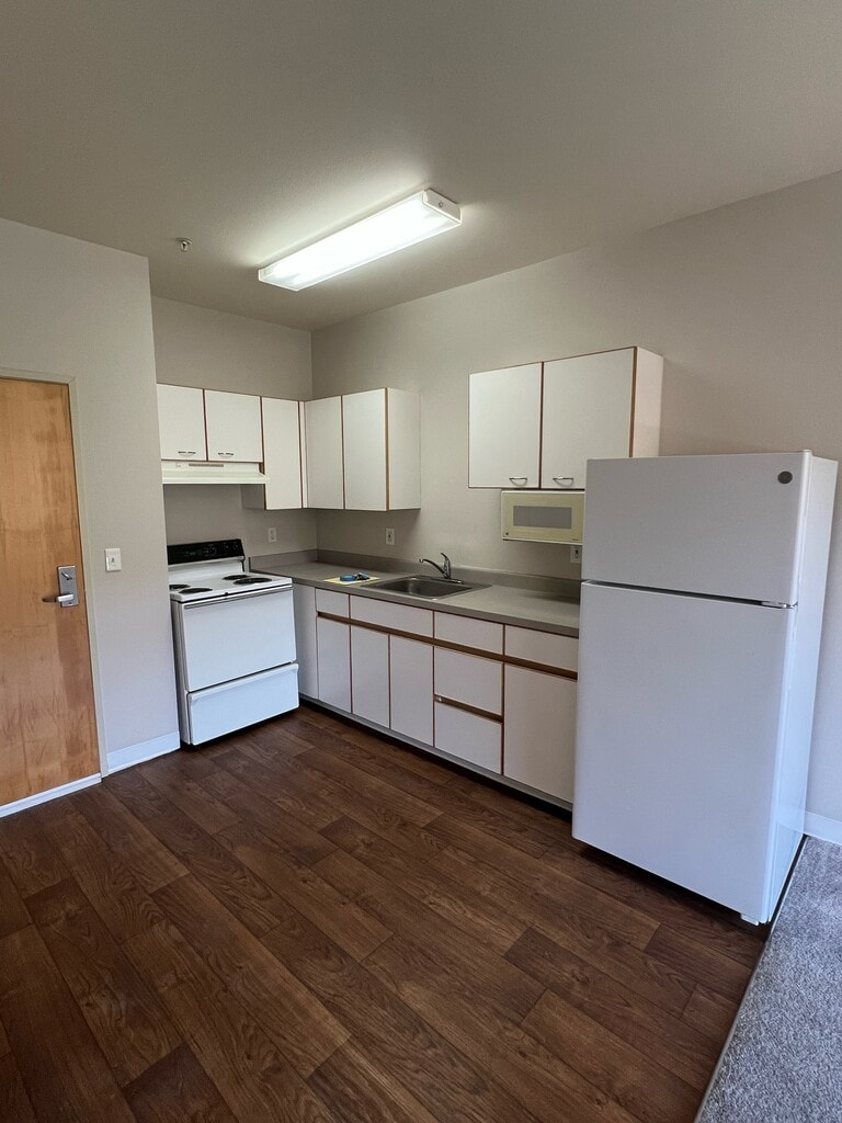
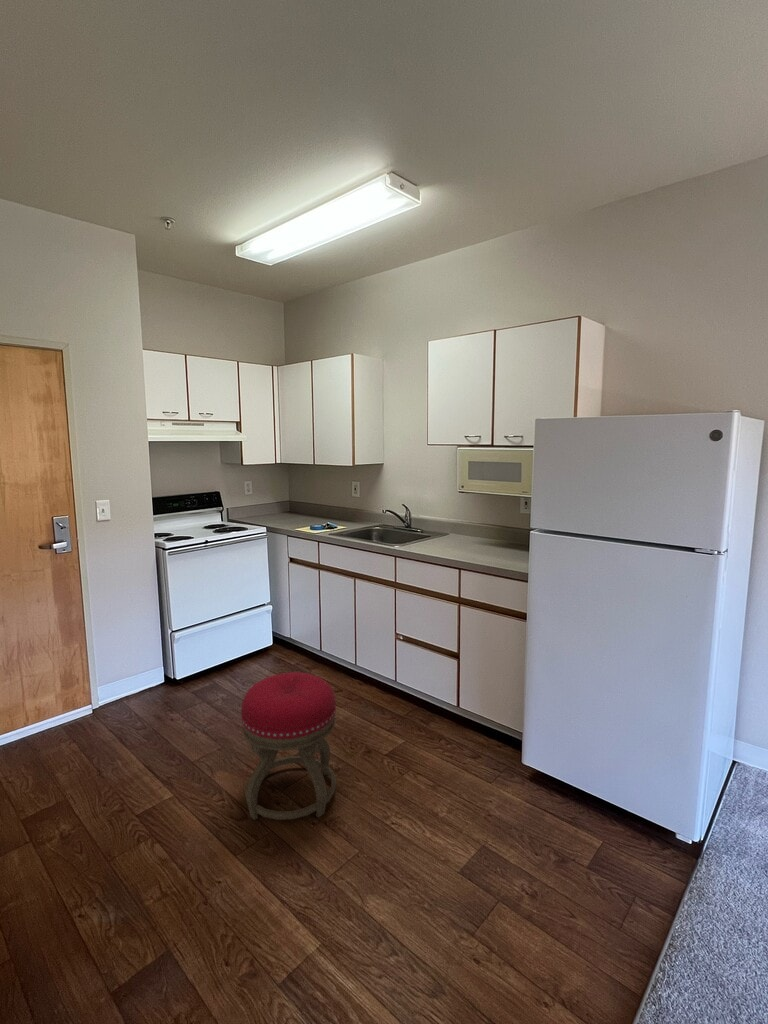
+ stool [240,671,337,821]
